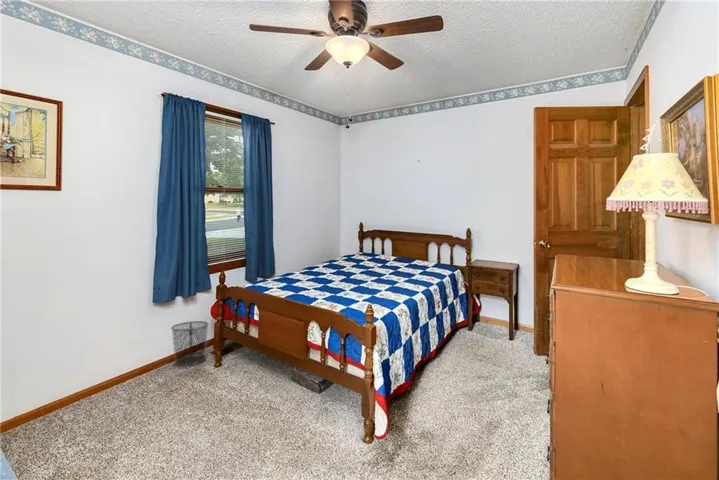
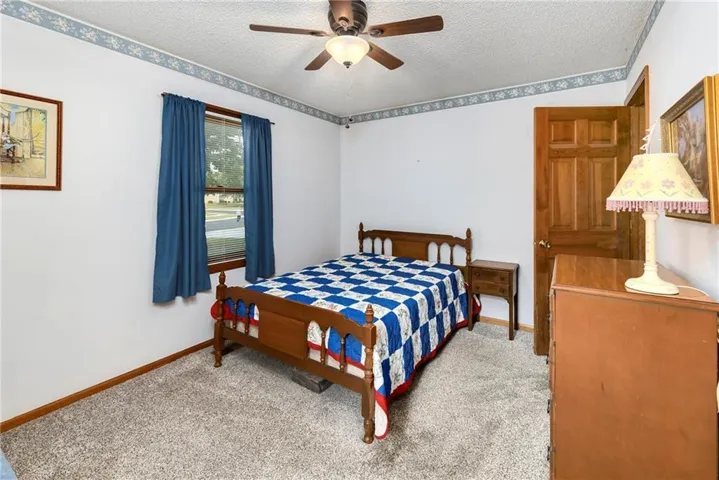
- waste bin [170,320,210,367]
